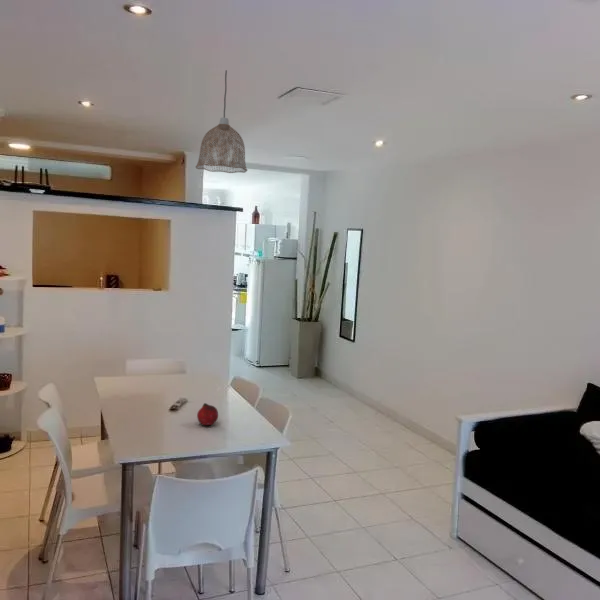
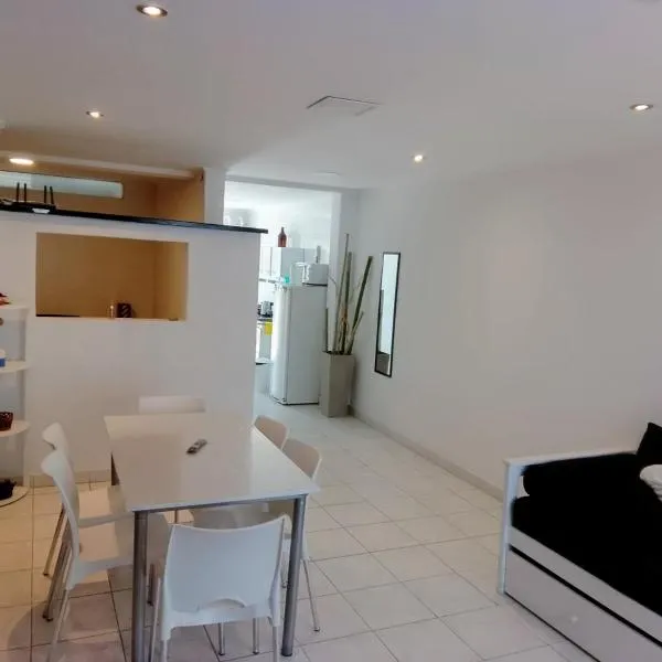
- fruit [196,402,219,426]
- pendant lamp [195,69,249,174]
